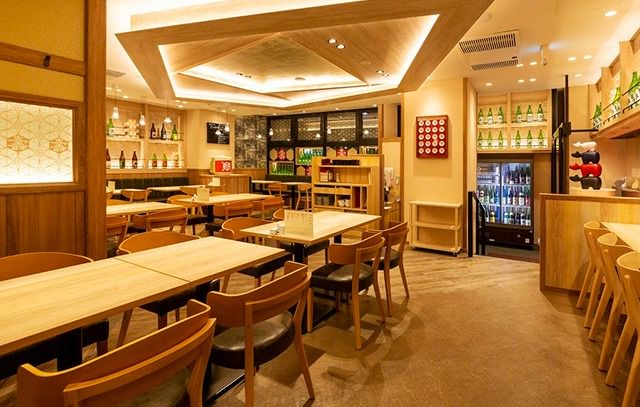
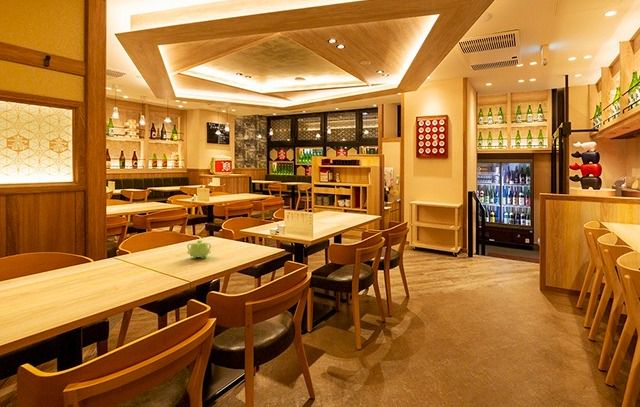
+ teapot [186,239,212,259]
